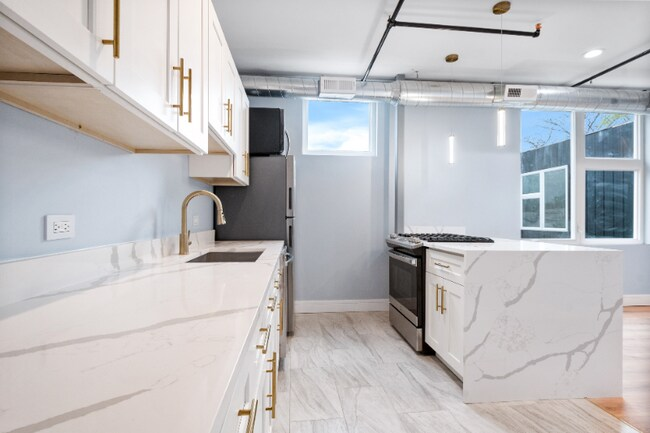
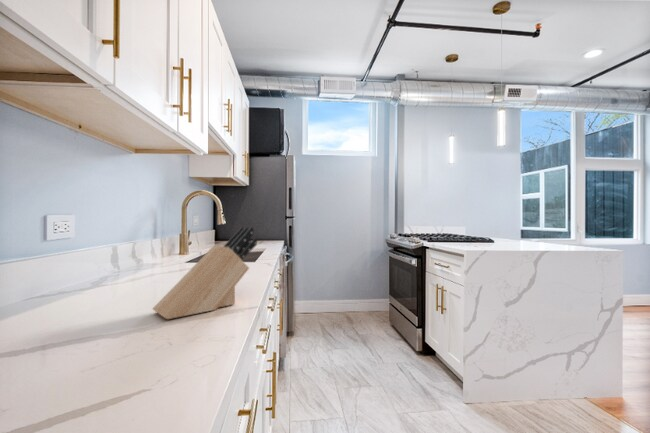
+ knife block [151,226,258,320]
